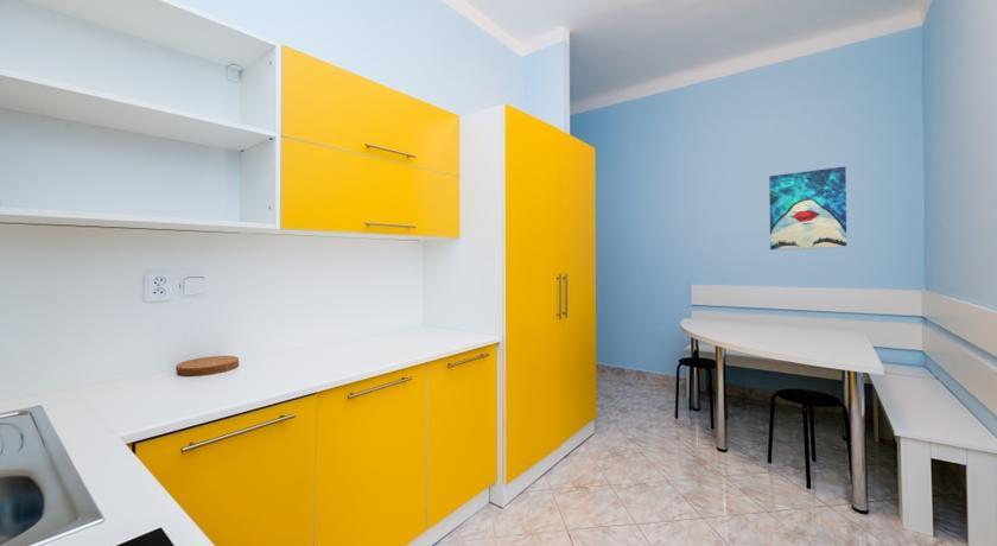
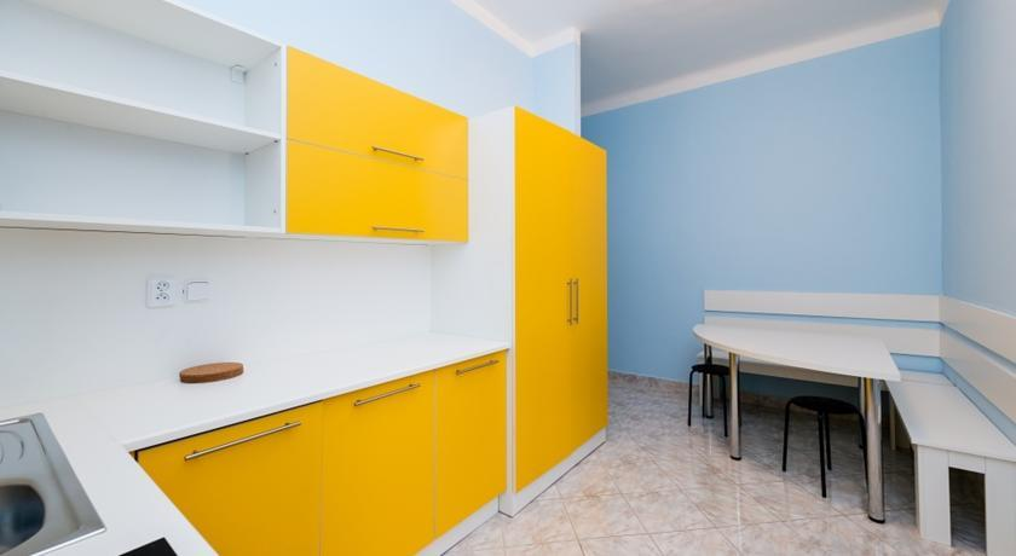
- wall art [768,165,847,250]
